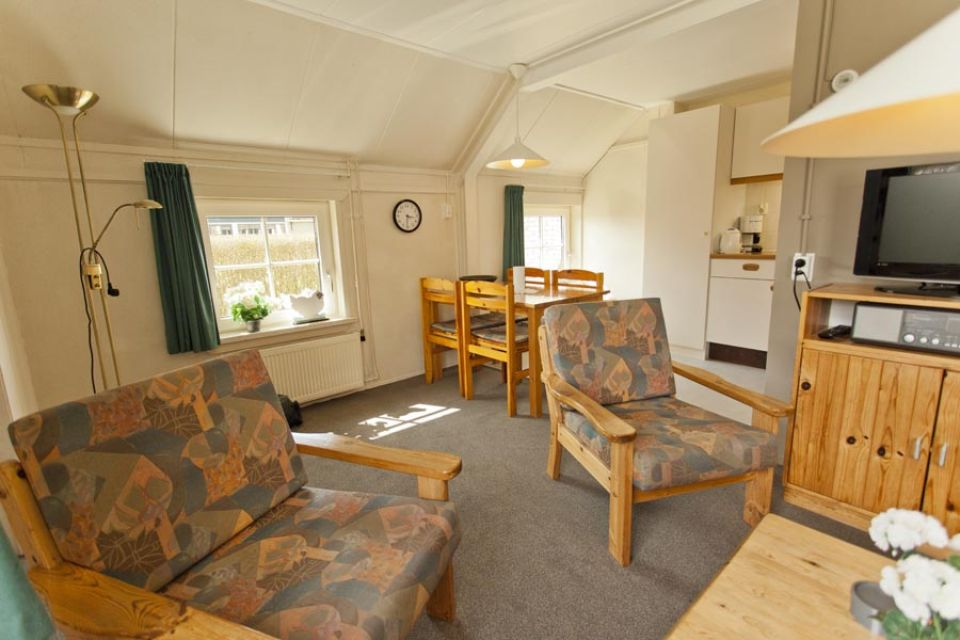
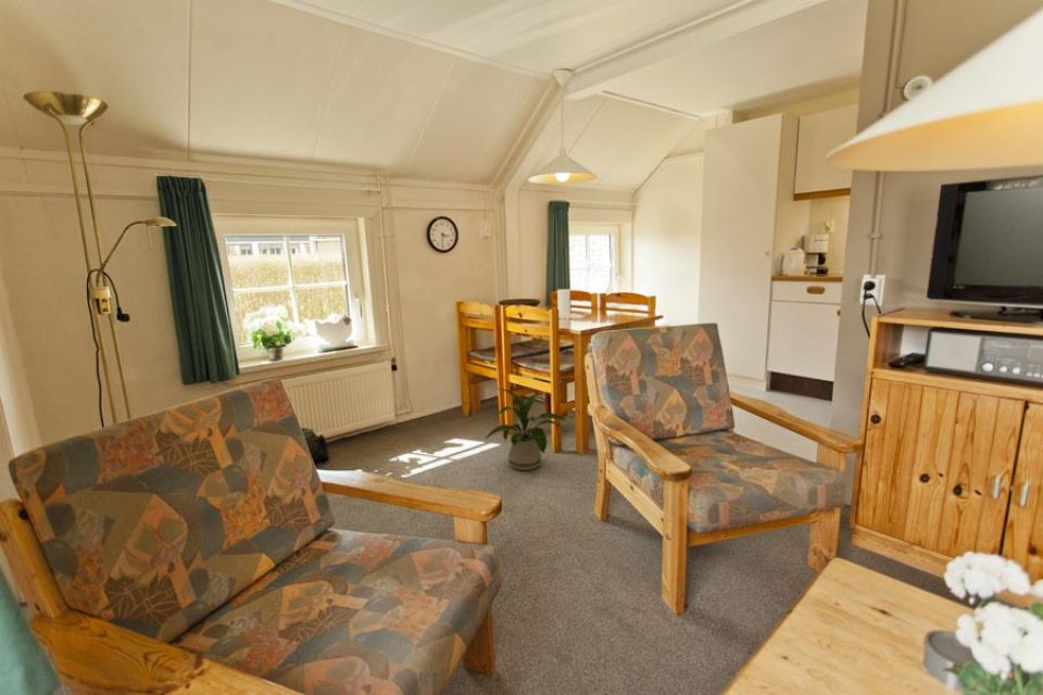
+ house plant [483,387,569,471]
